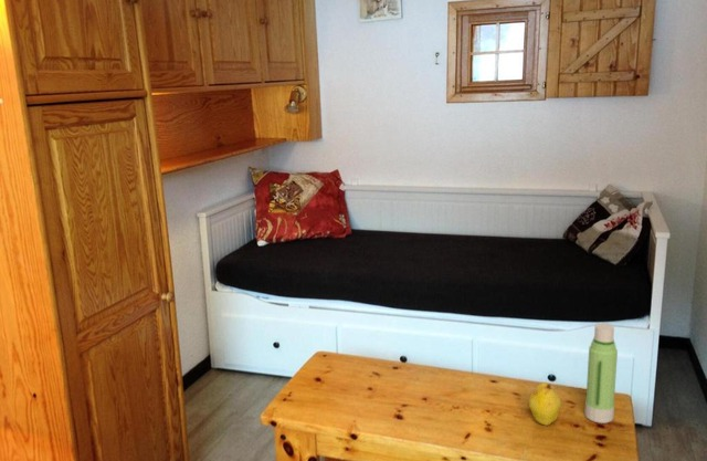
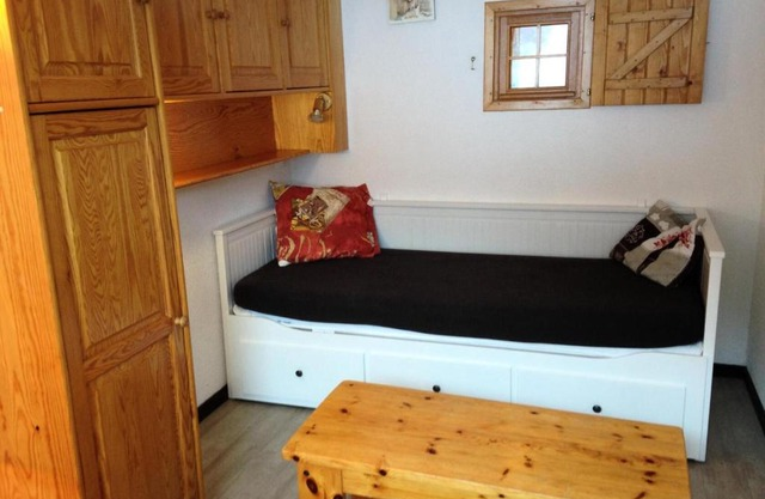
- fruit [527,381,562,427]
- water bottle [583,322,619,425]
